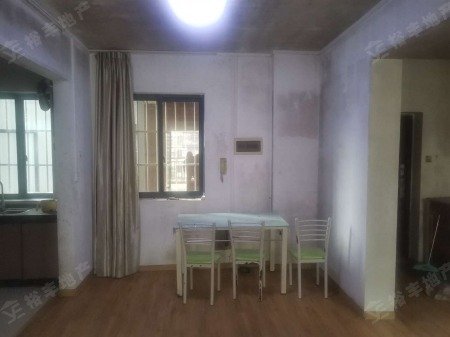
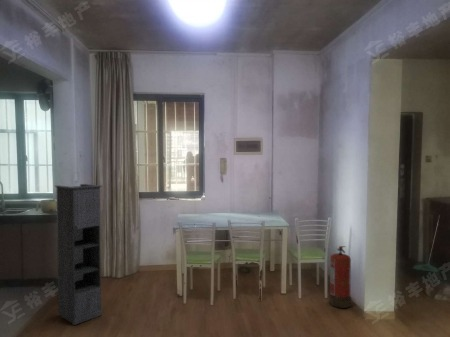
+ fire extinguisher [328,245,352,309]
+ storage cabinet [54,183,103,326]
